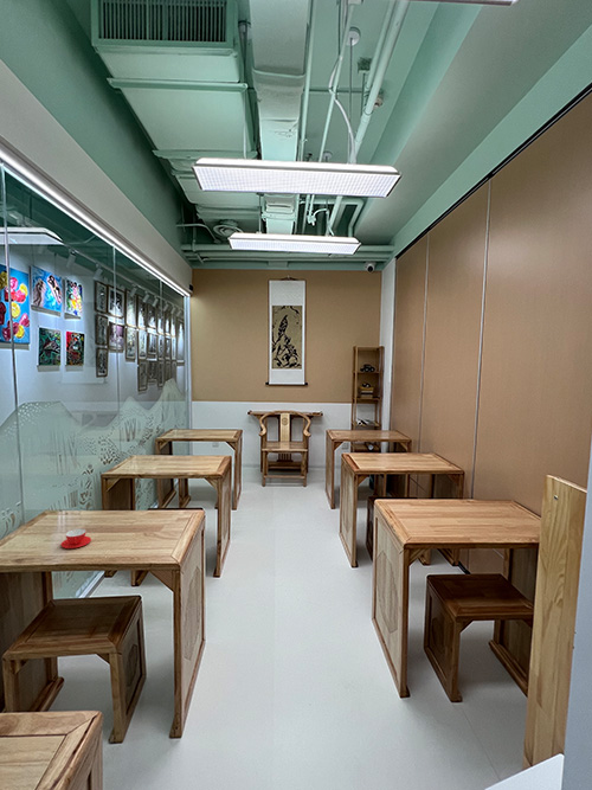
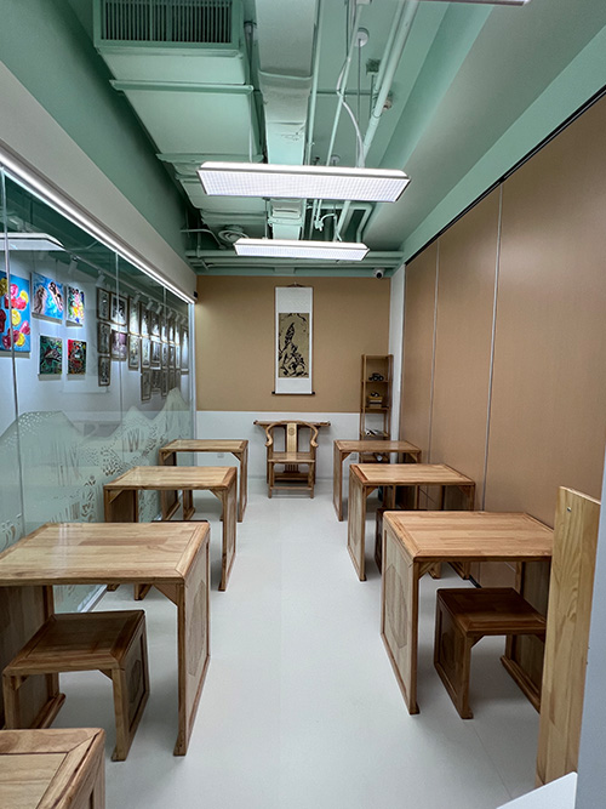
- teacup [60,528,92,550]
